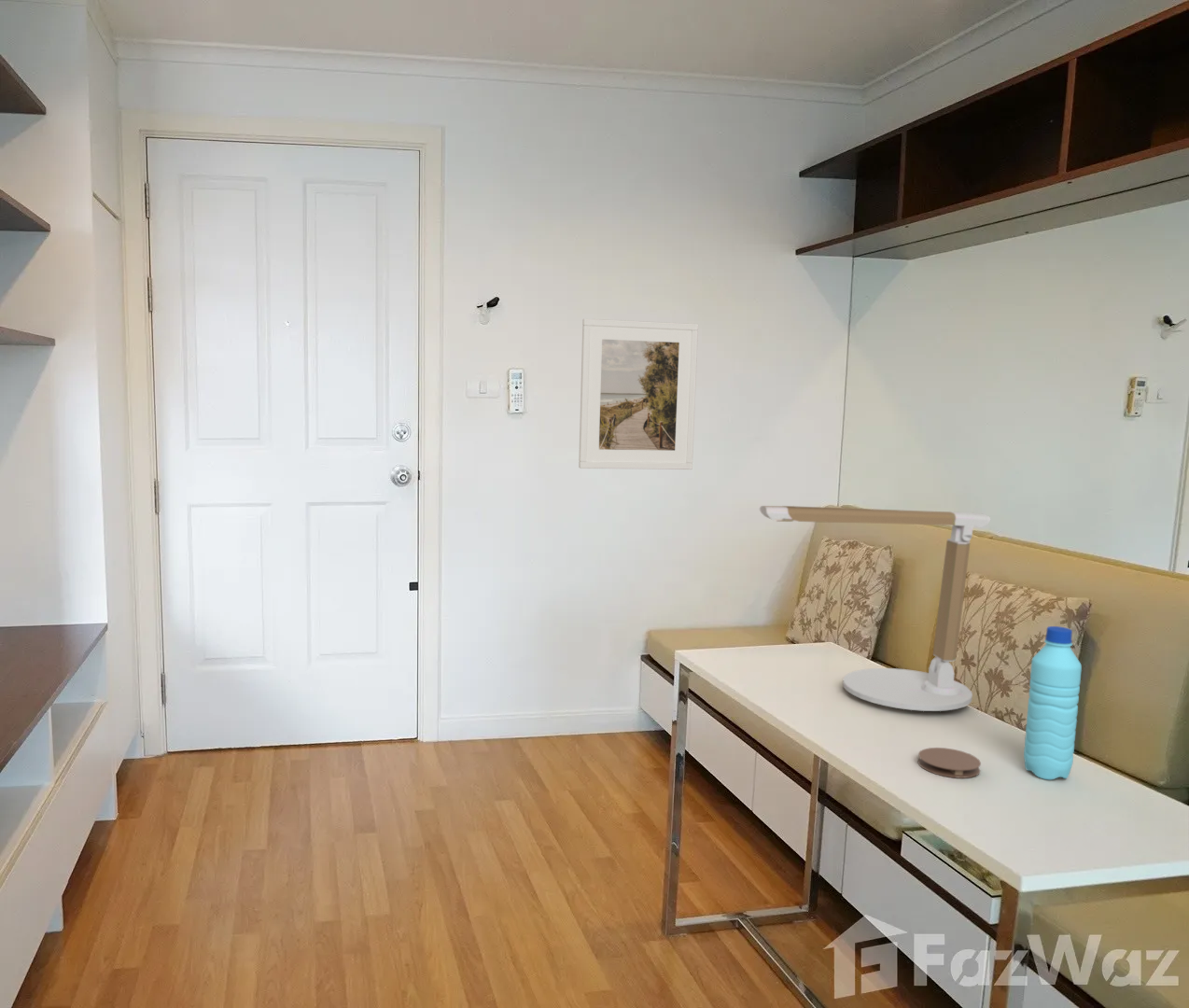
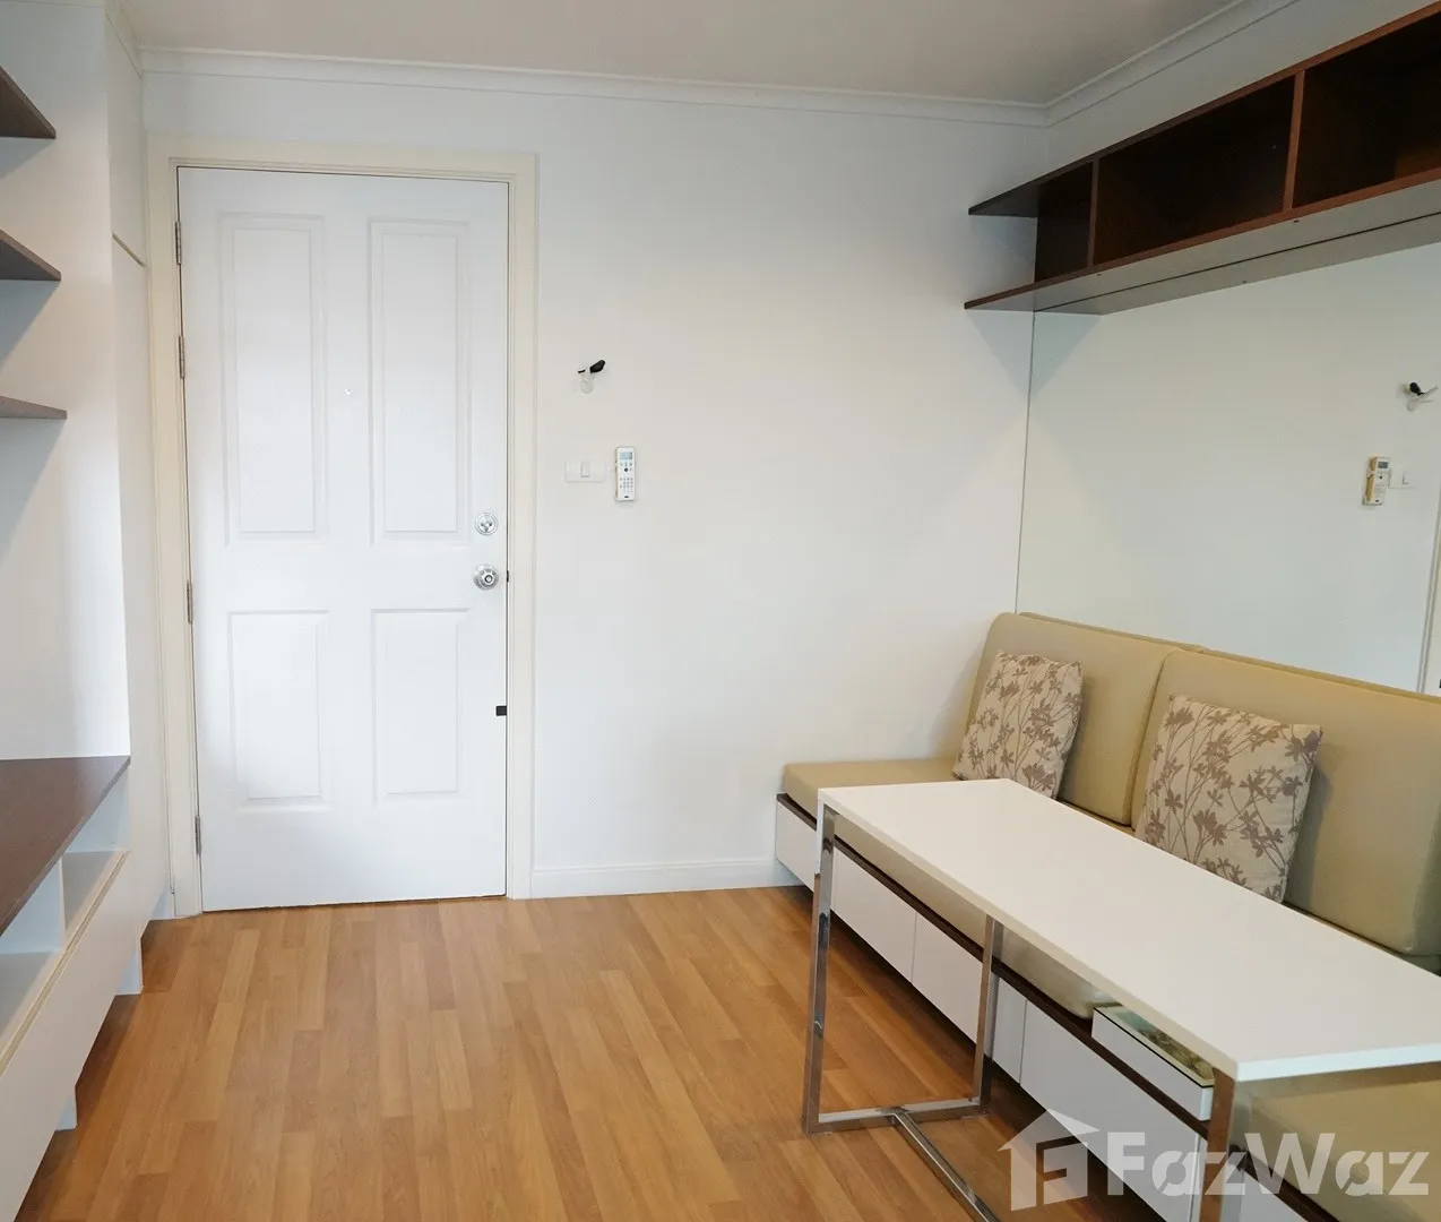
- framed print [578,317,699,470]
- desk lamp [759,505,991,712]
- coaster [917,747,982,779]
- water bottle [1023,625,1083,780]
